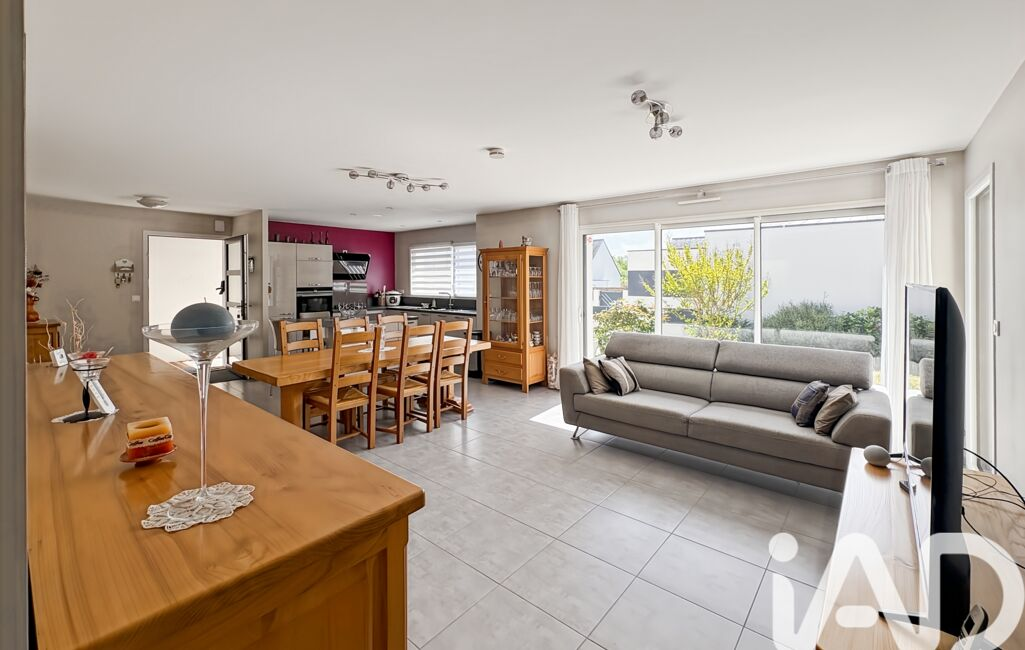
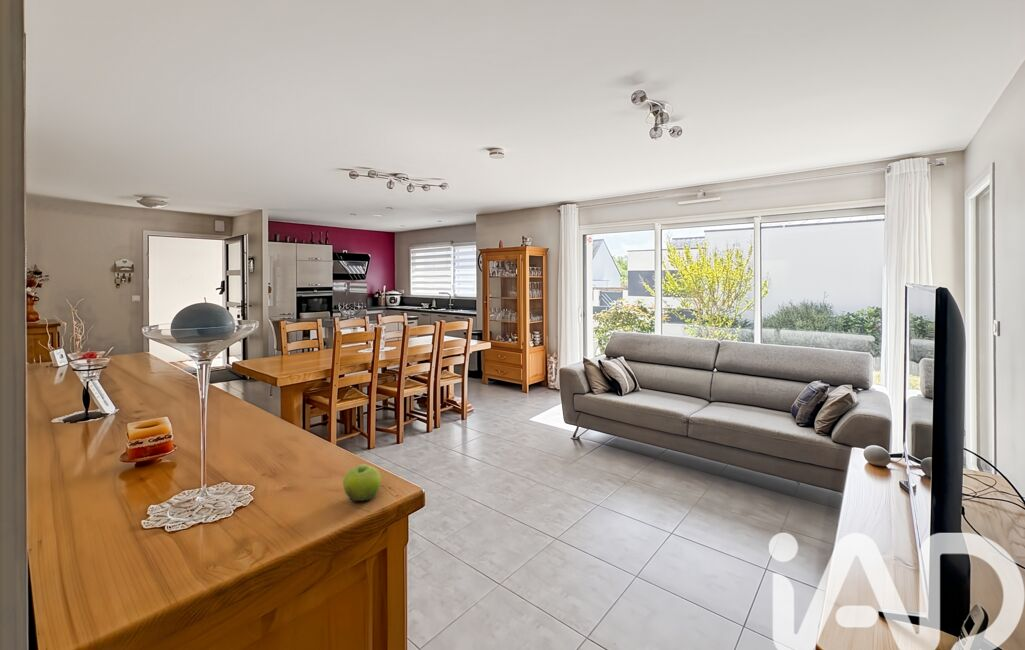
+ fruit [342,463,382,502]
